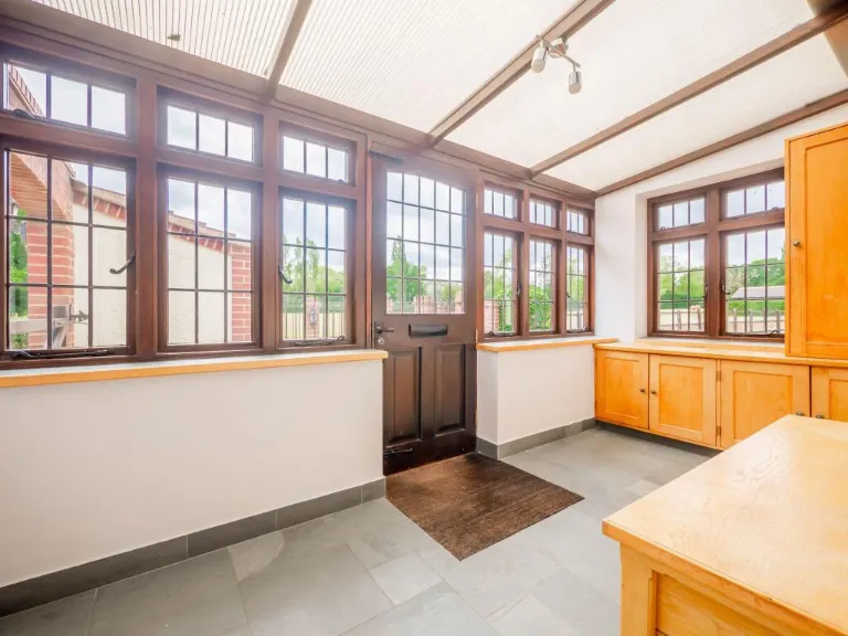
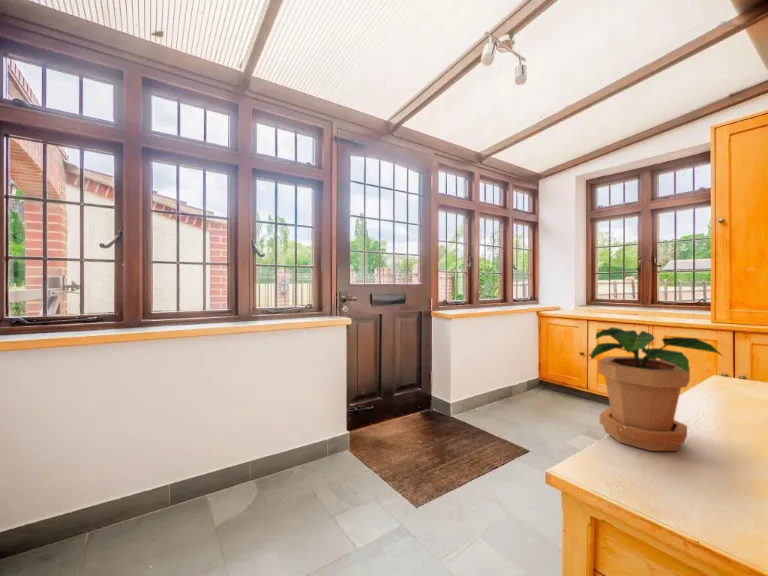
+ potted plant [590,326,725,452]
